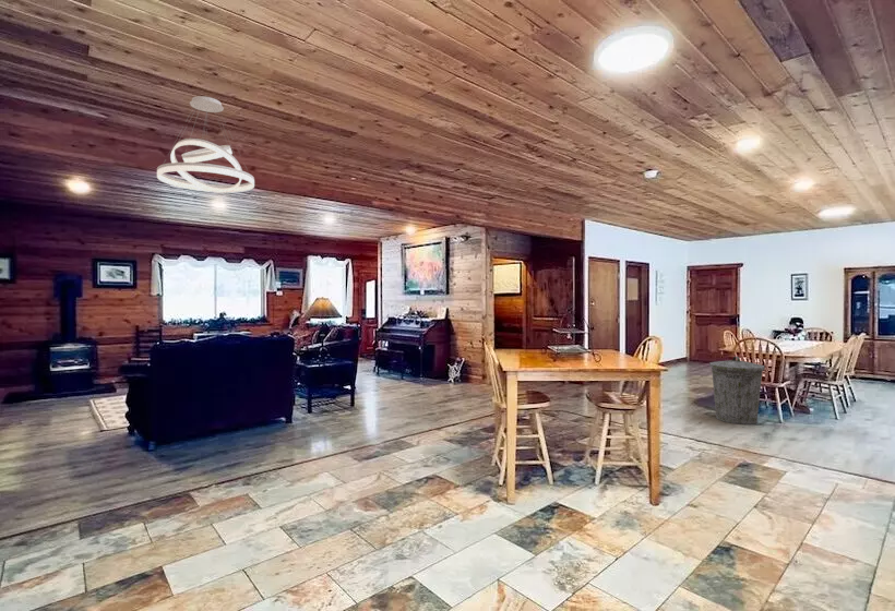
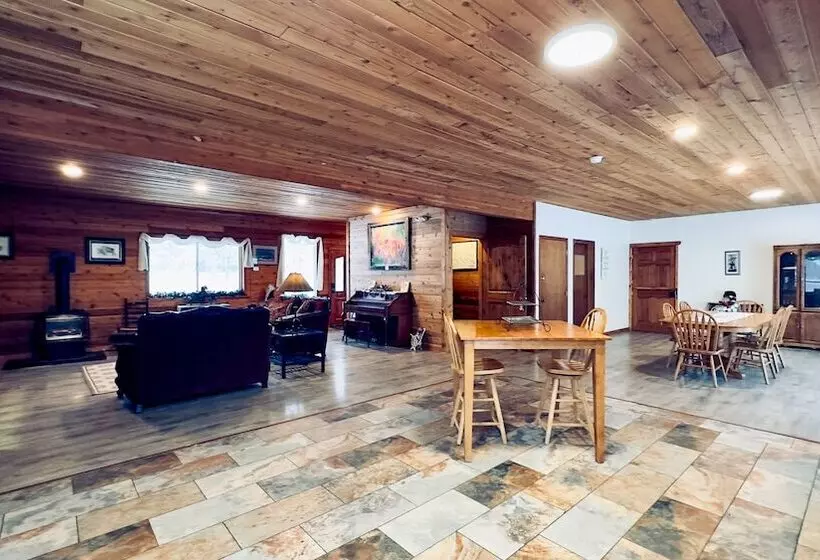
- trash can [708,356,765,426]
- pendant light [156,95,255,194]
